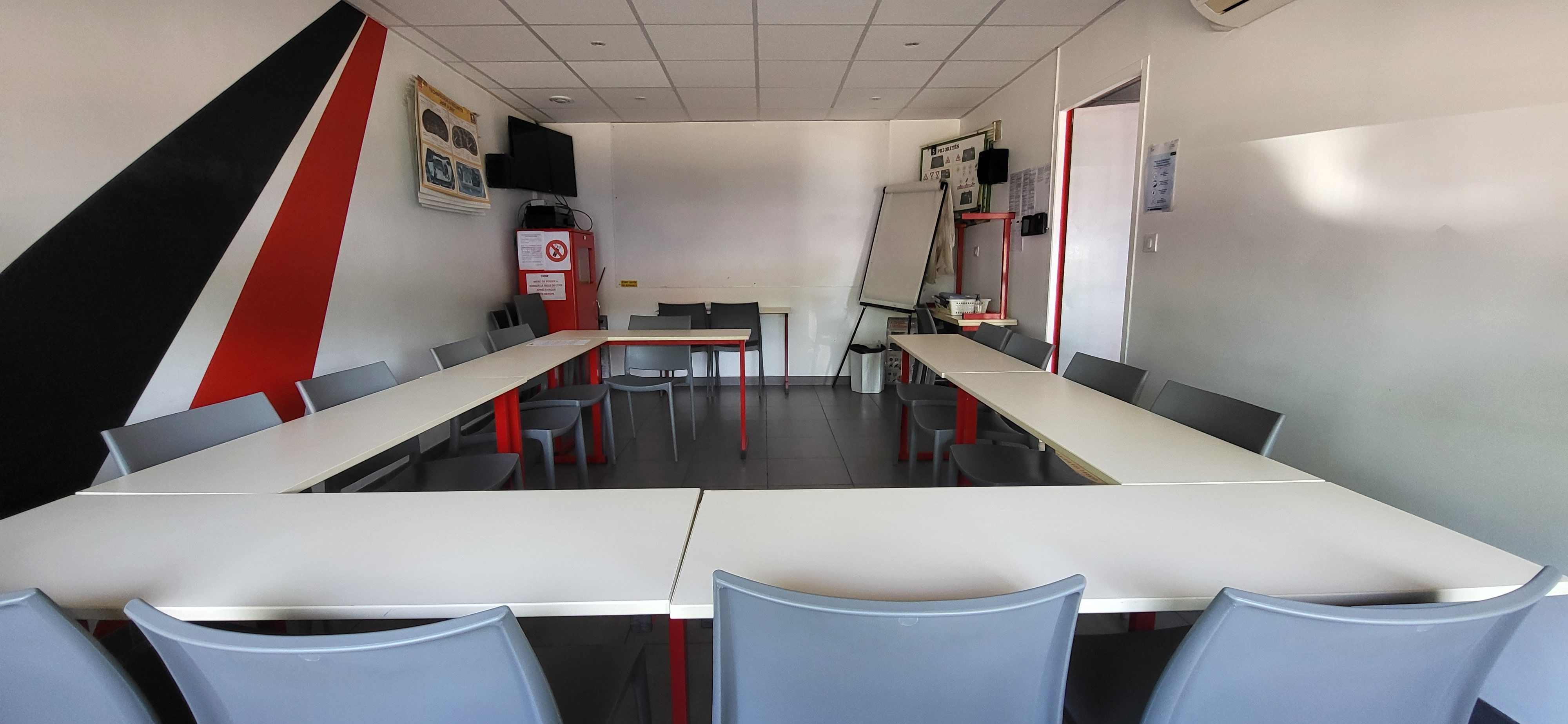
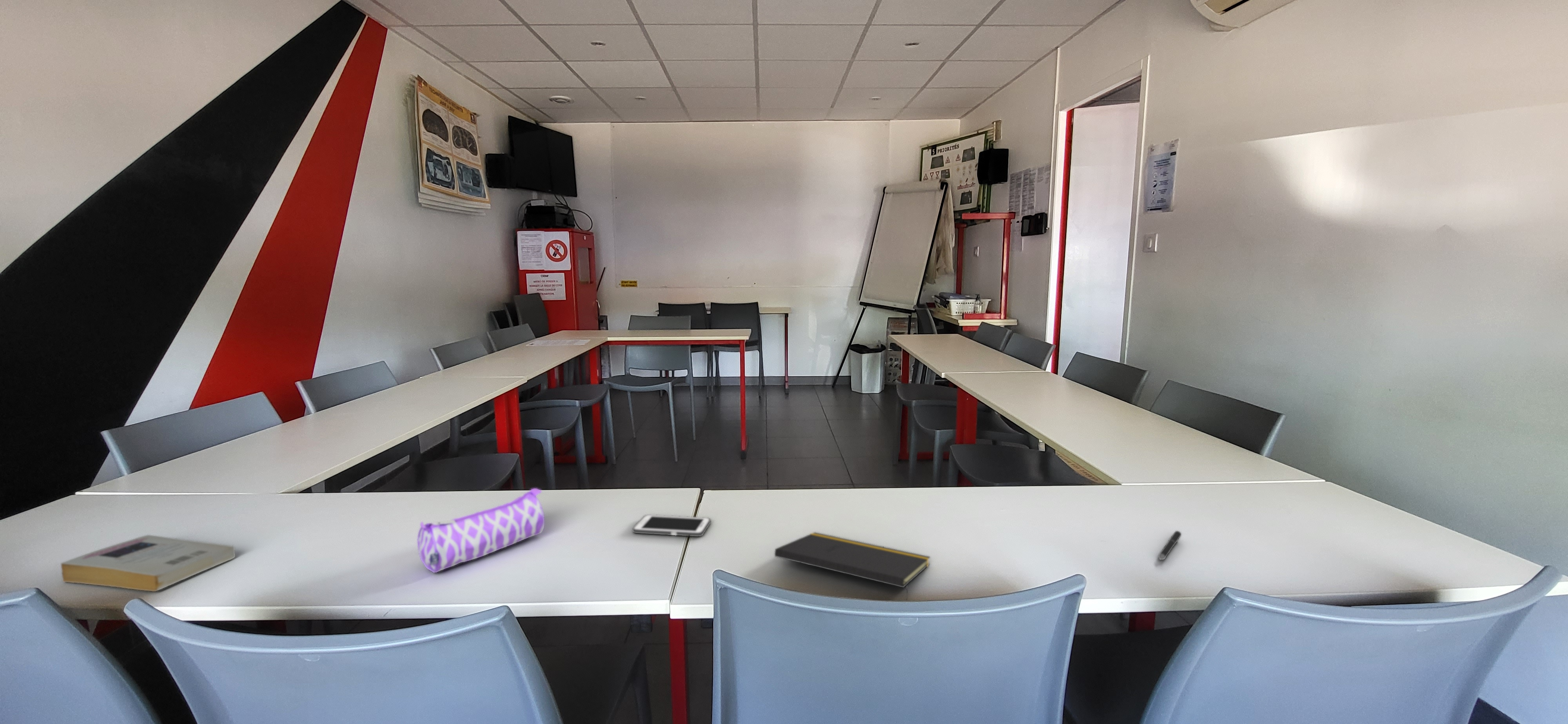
+ pen [1158,530,1182,560]
+ notepad [774,532,931,601]
+ book [60,534,236,592]
+ pencil case [417,488,545,573]
+ cell phone [632,514,711,537]
